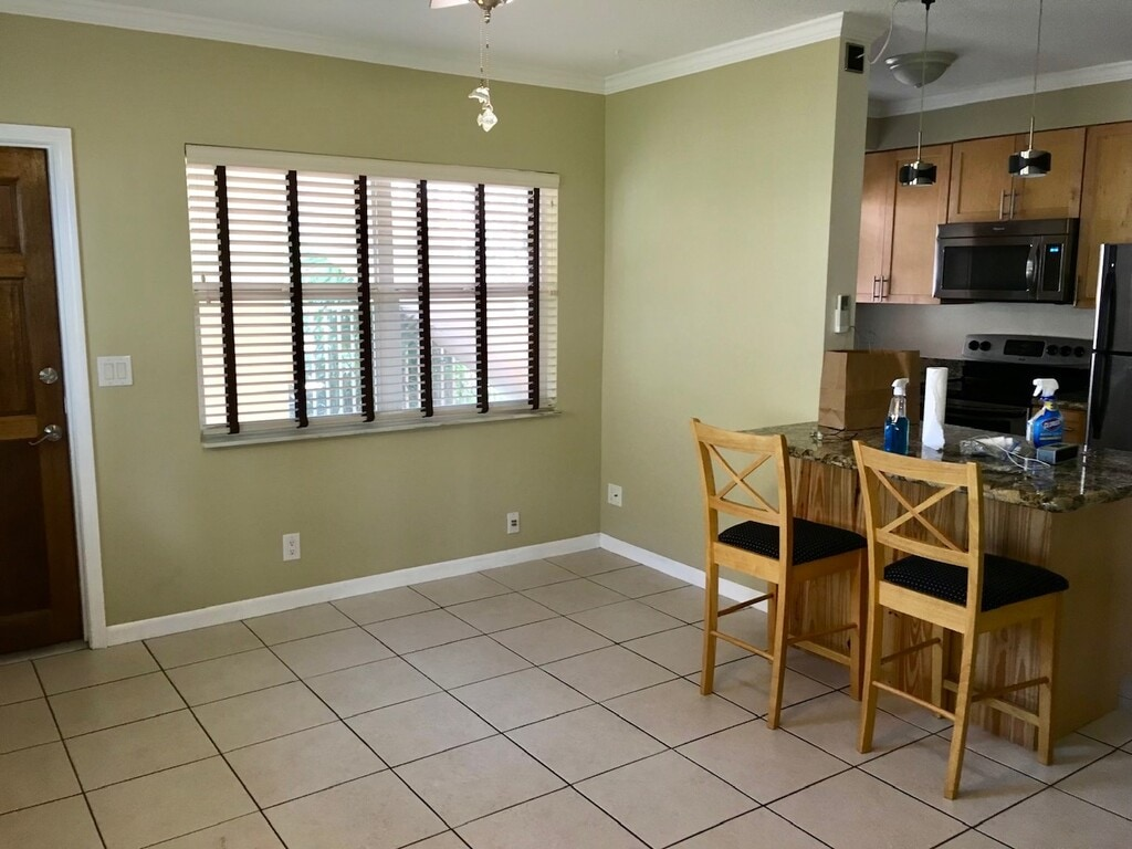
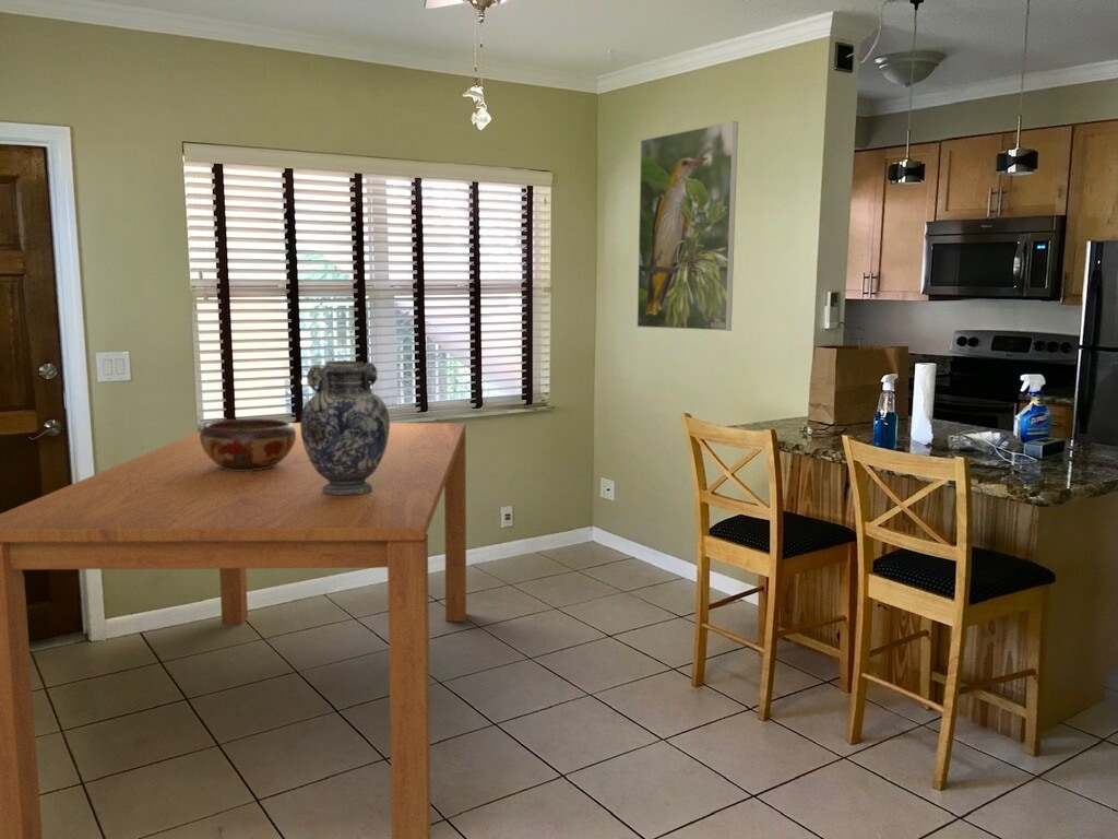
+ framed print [637,120,739,332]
+ dining table [0,422,467,839]
+ decorative bowl [200,417,296,471]
+ vase [299,359,391,495]
